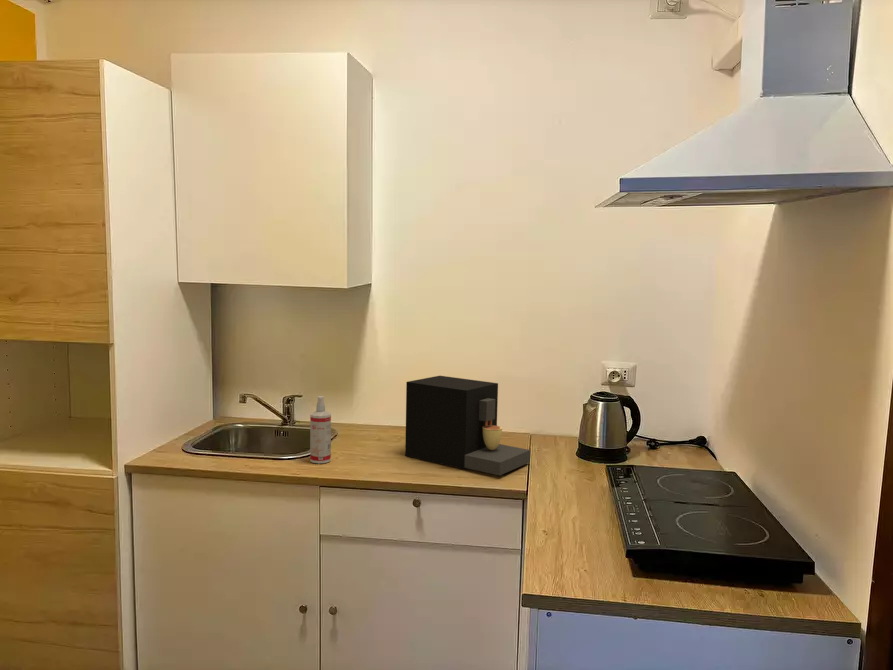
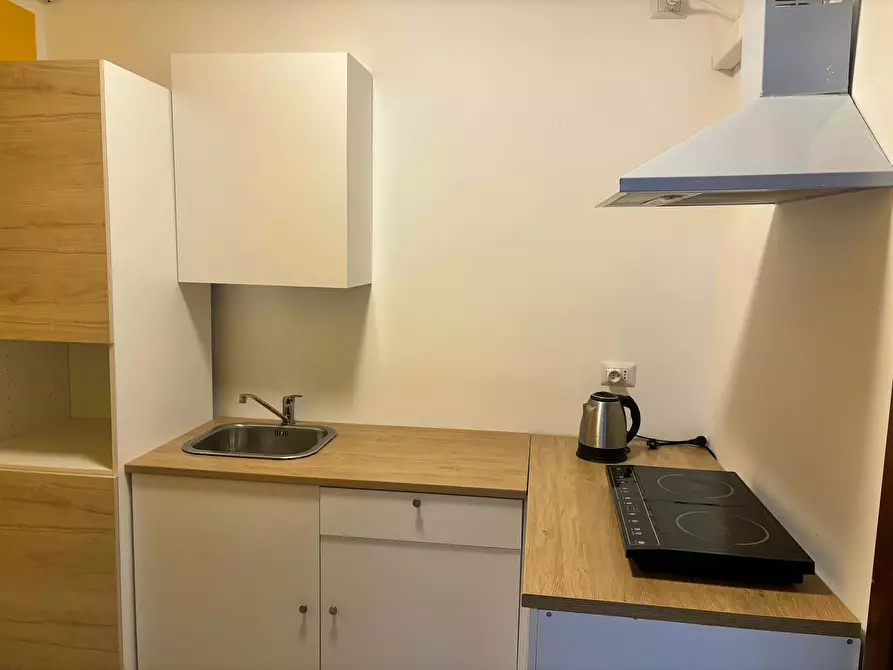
- spray bottle [309,395,332,464]
- coffee maker [404,375,531,476]
